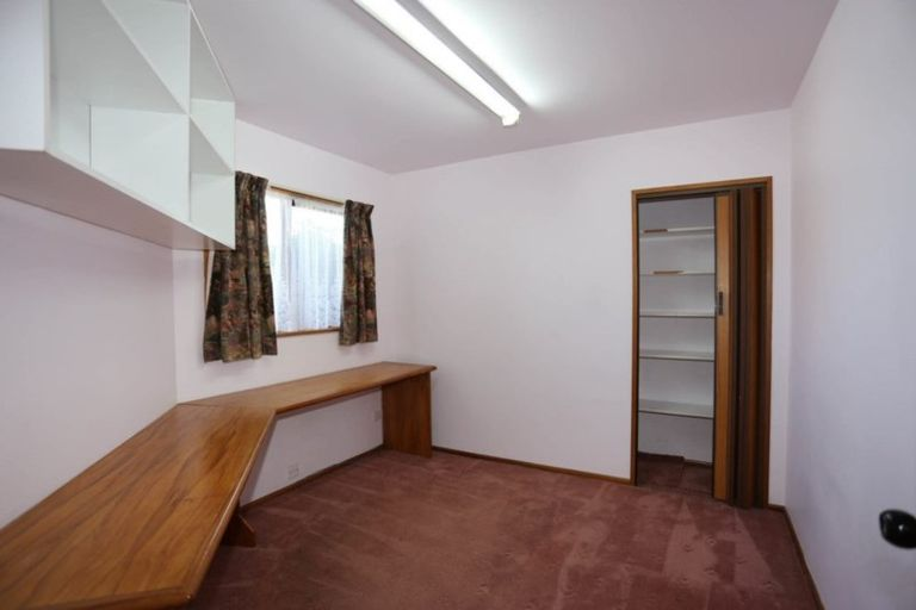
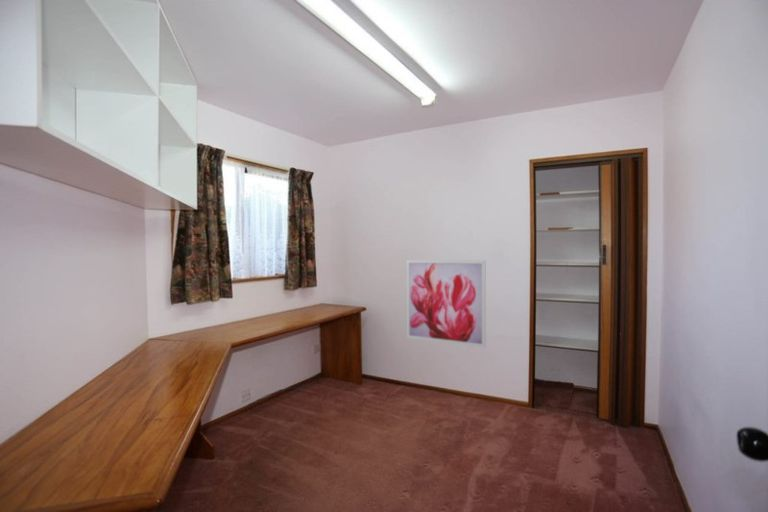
+ wall art [406,259,487,349]
